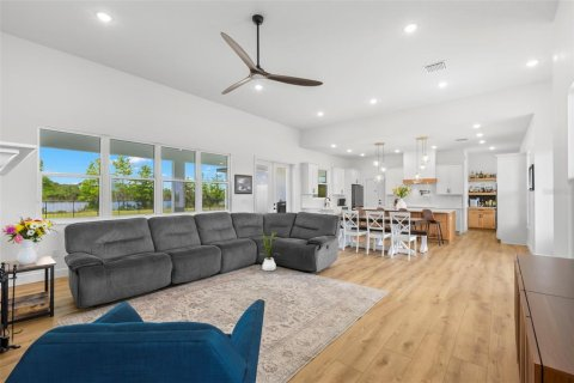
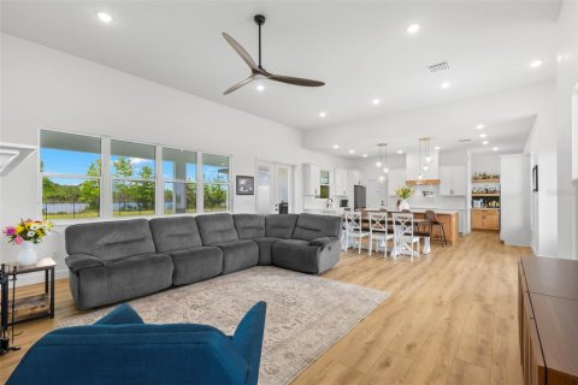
- house plant [257,226,281,272]
